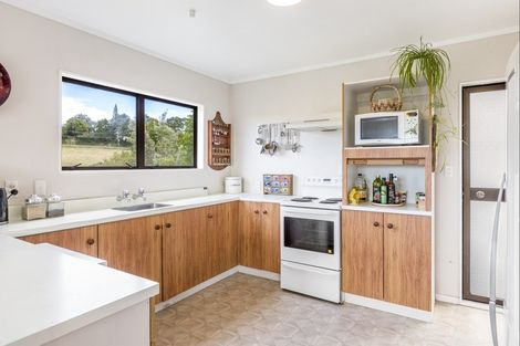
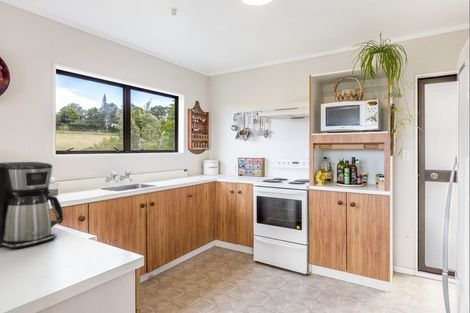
+ coffee maker [0,161,64,250]
